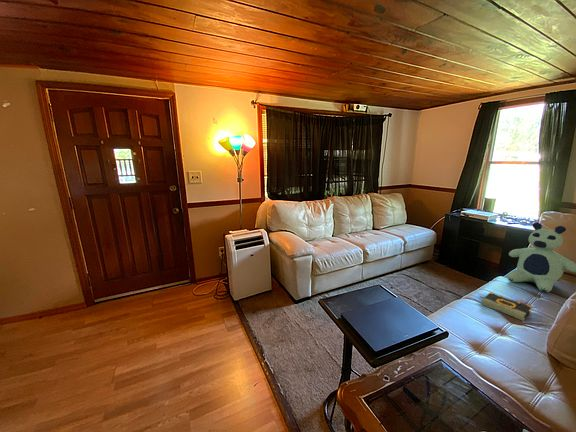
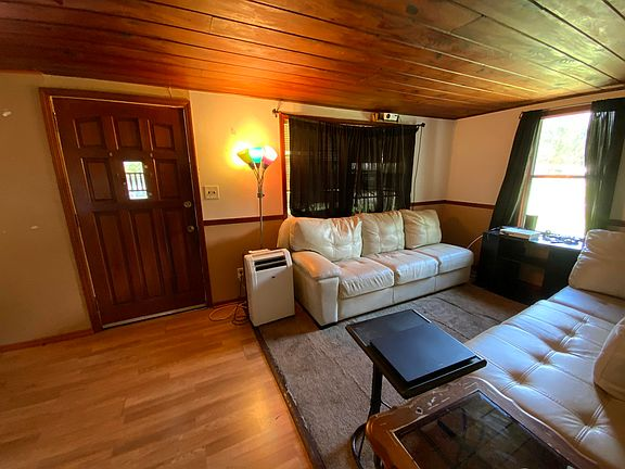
- bear [506,221,576,293]
- book [478,291,533,322]
